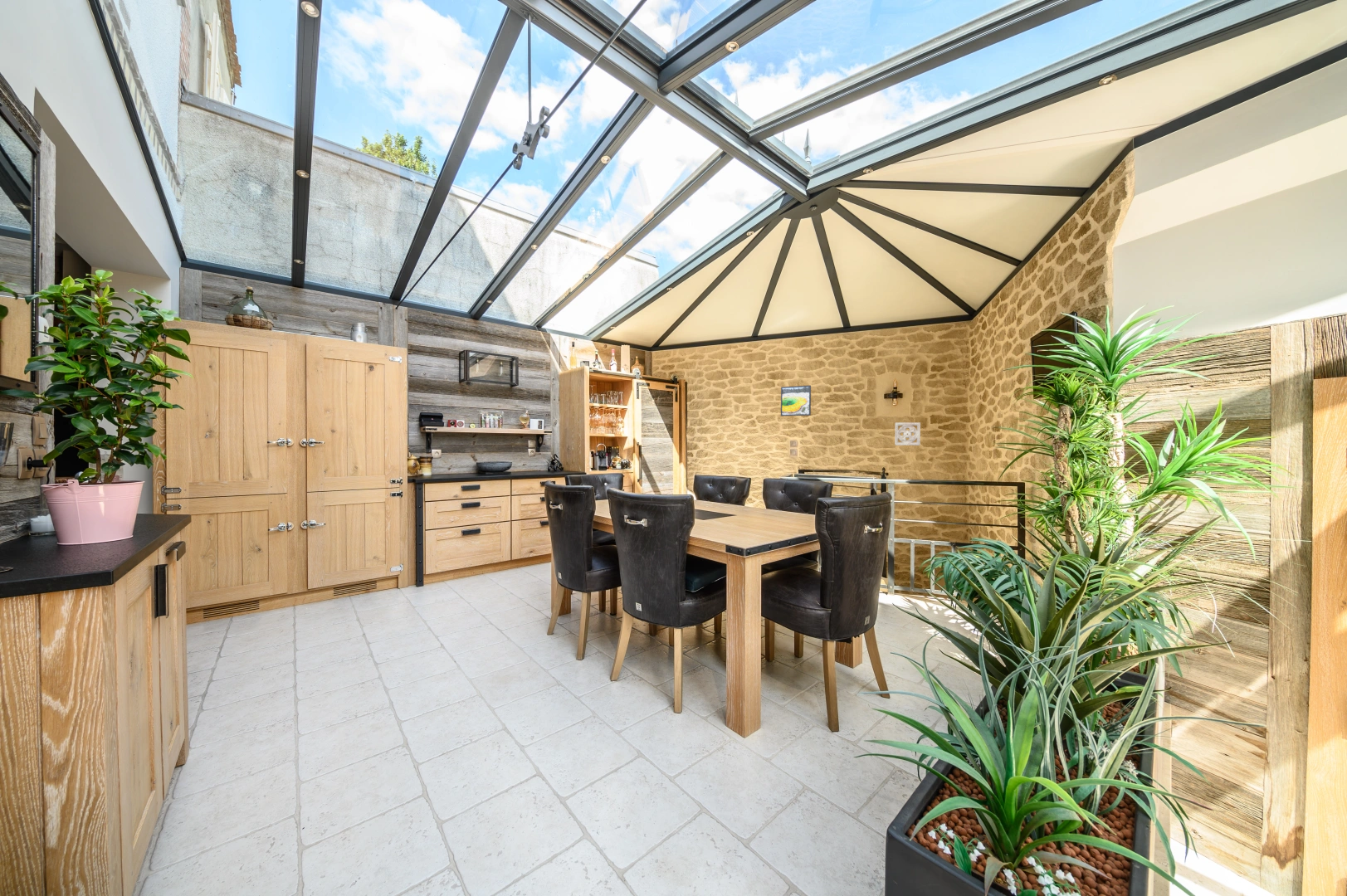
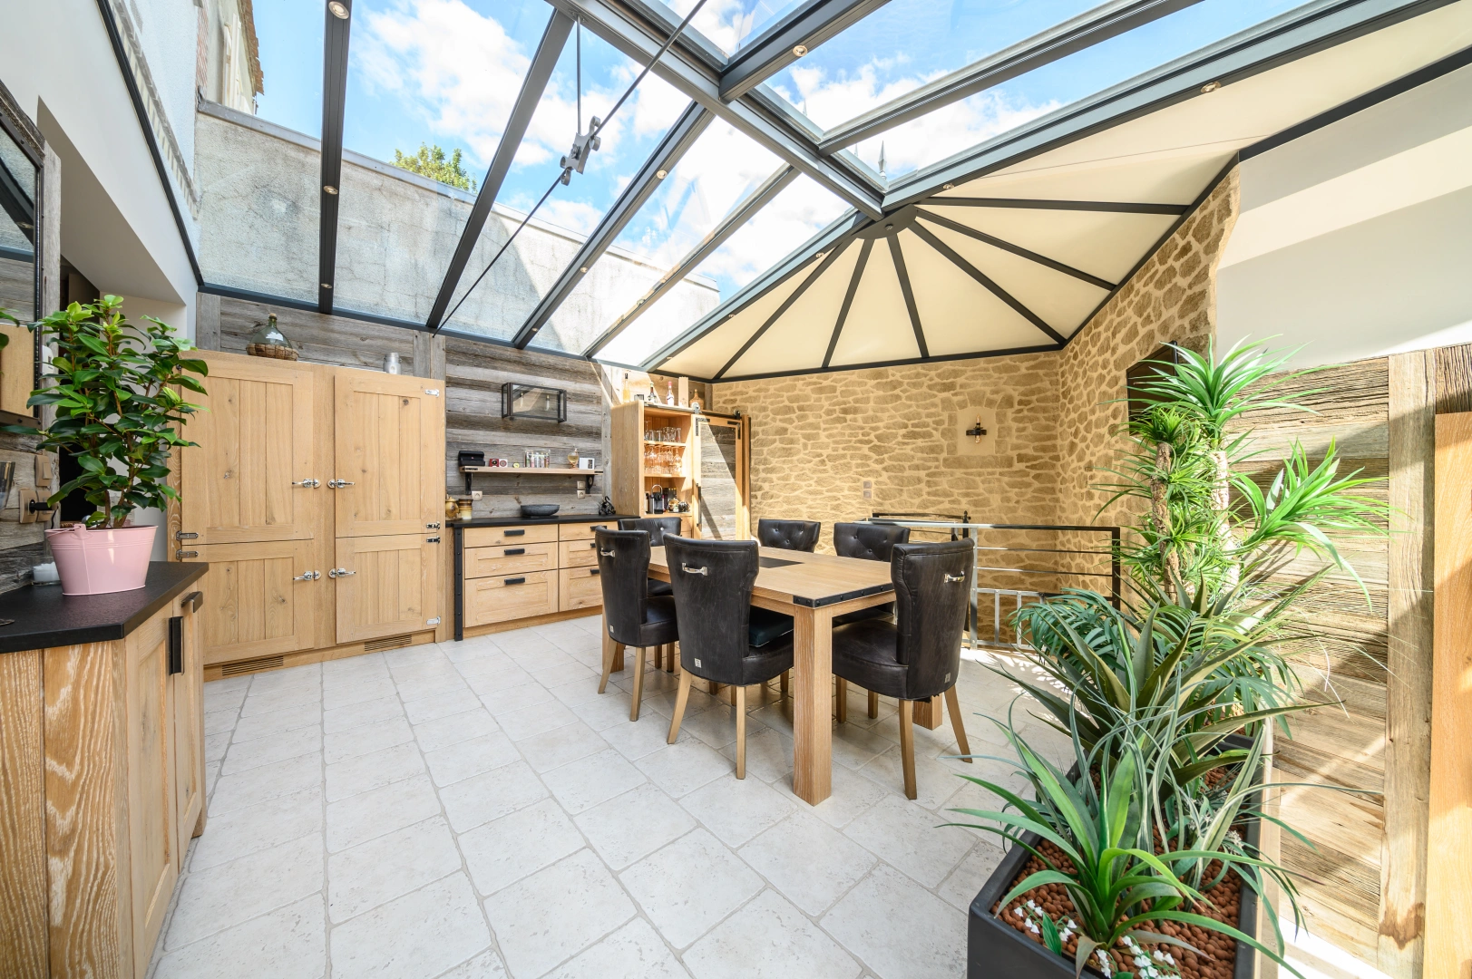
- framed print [780,385,812,417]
- wall ornament [894,421,921,446]
